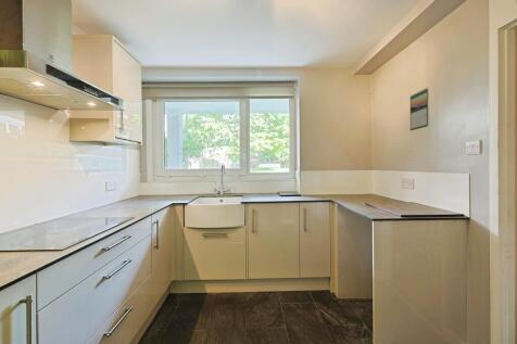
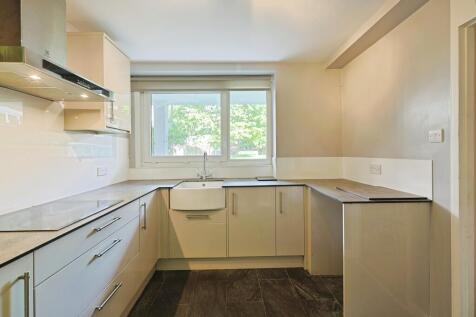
- calendar [409,87,430,131]
